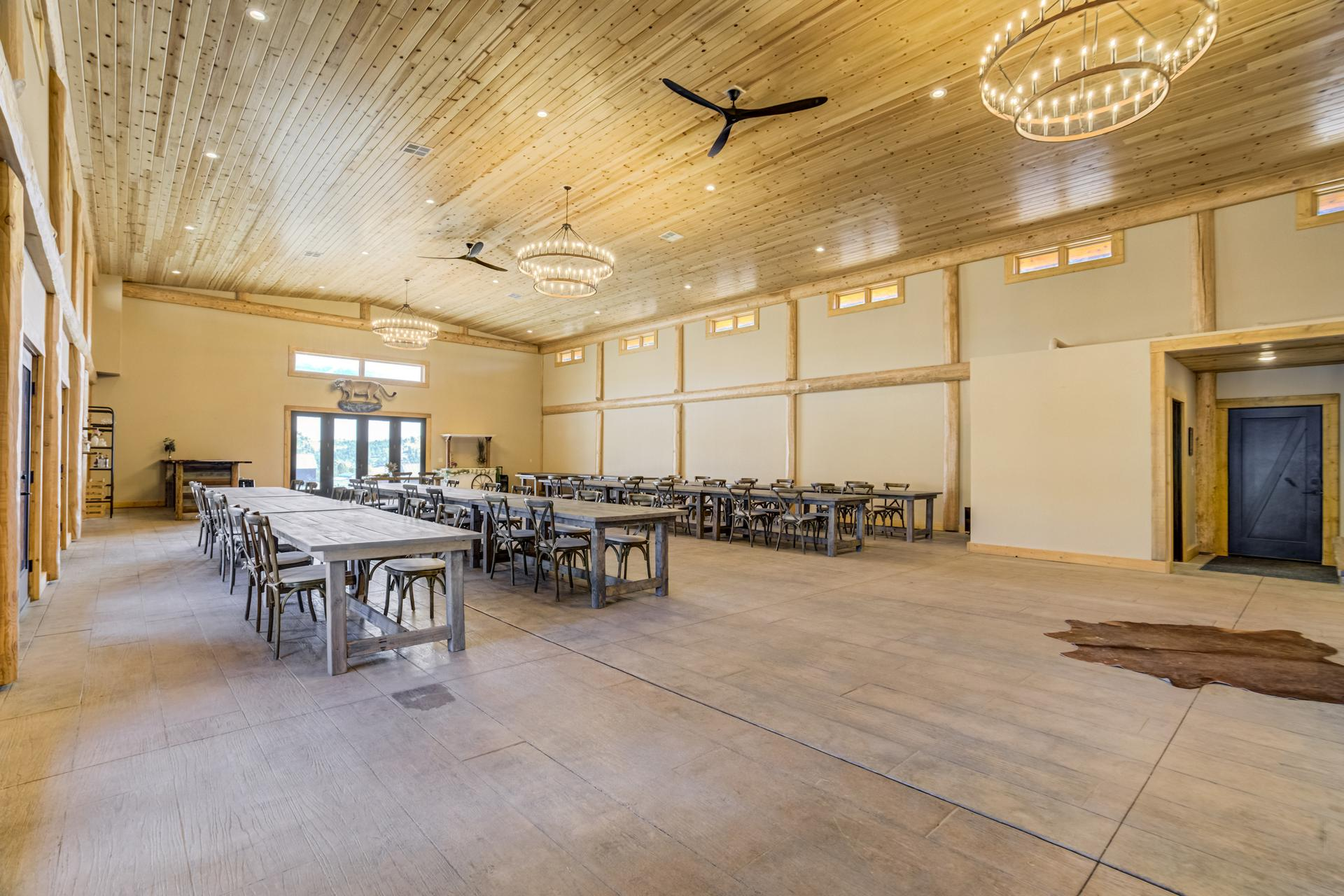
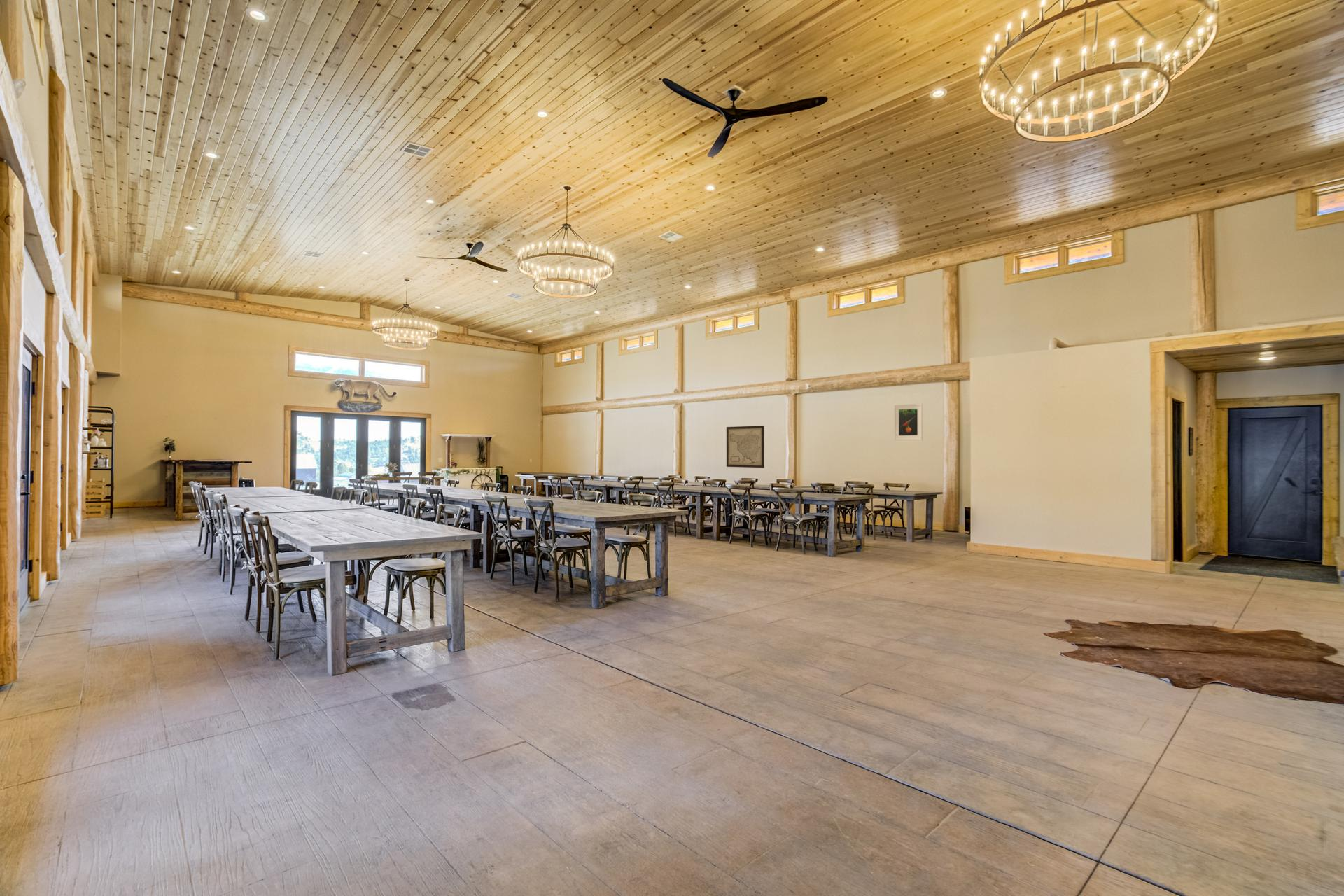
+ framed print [894,403,923,441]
+ wall art [726,425,765,468]
